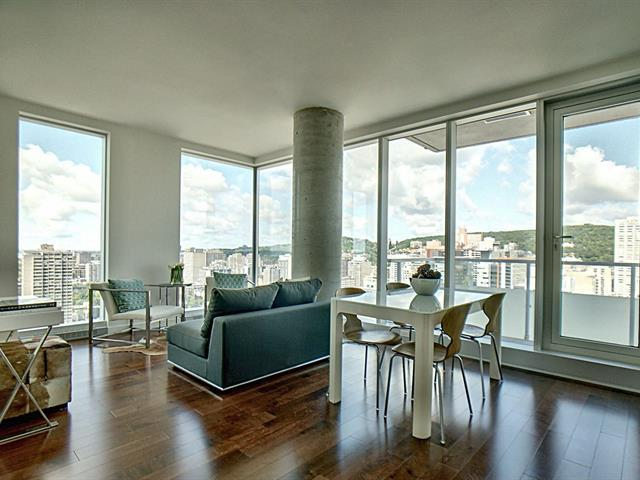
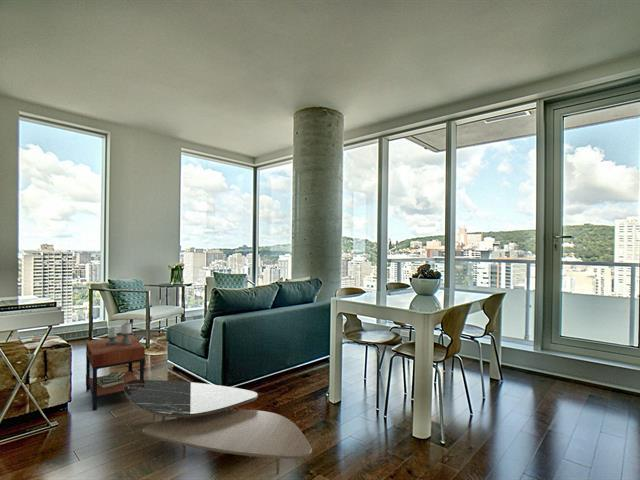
+ side table [85,322,146,412]
+ coffee table [123,379,313,475]
